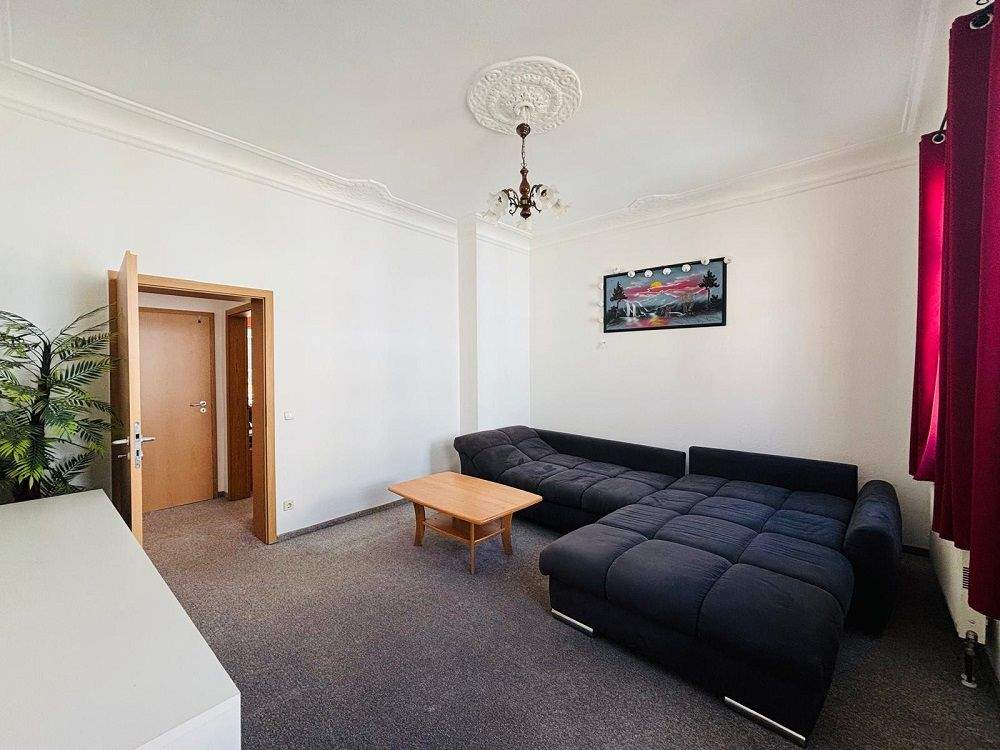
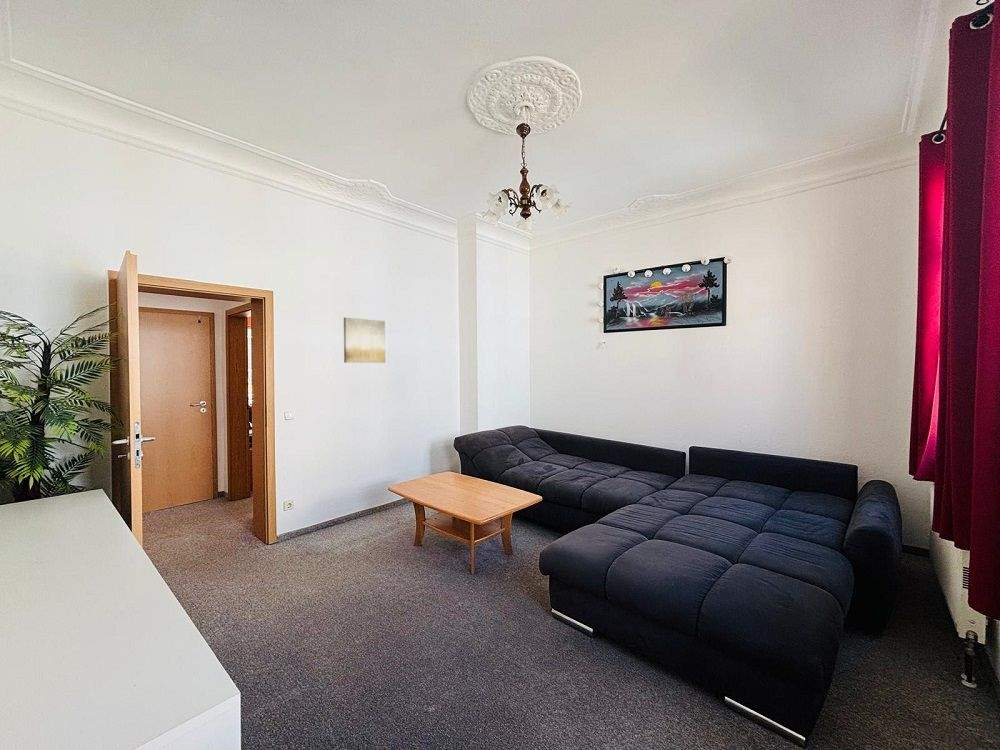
+ wall art [343,316,386,364]
